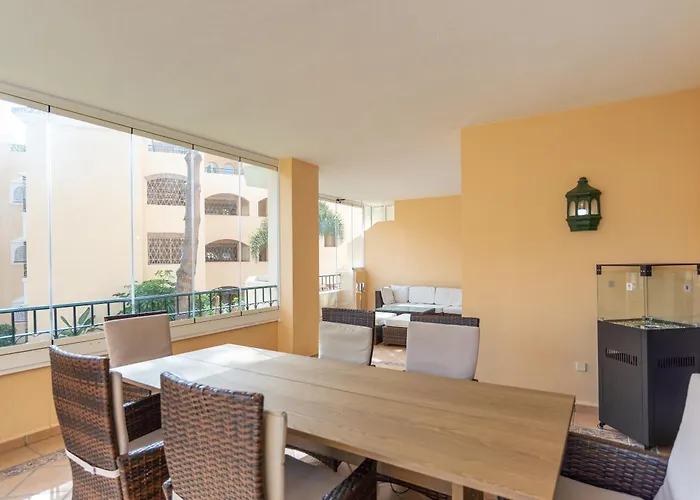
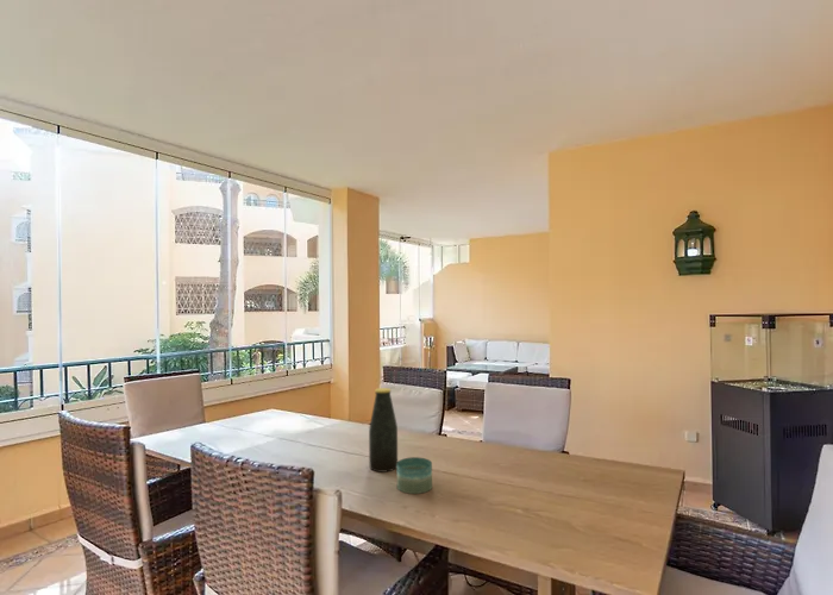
+ bottle [368,387,399,474]
+ candle [396,456,433,495]
